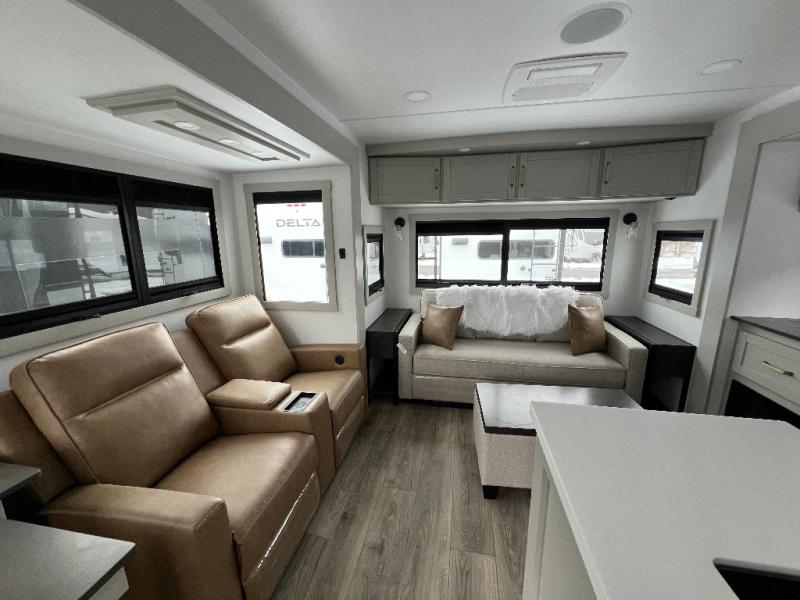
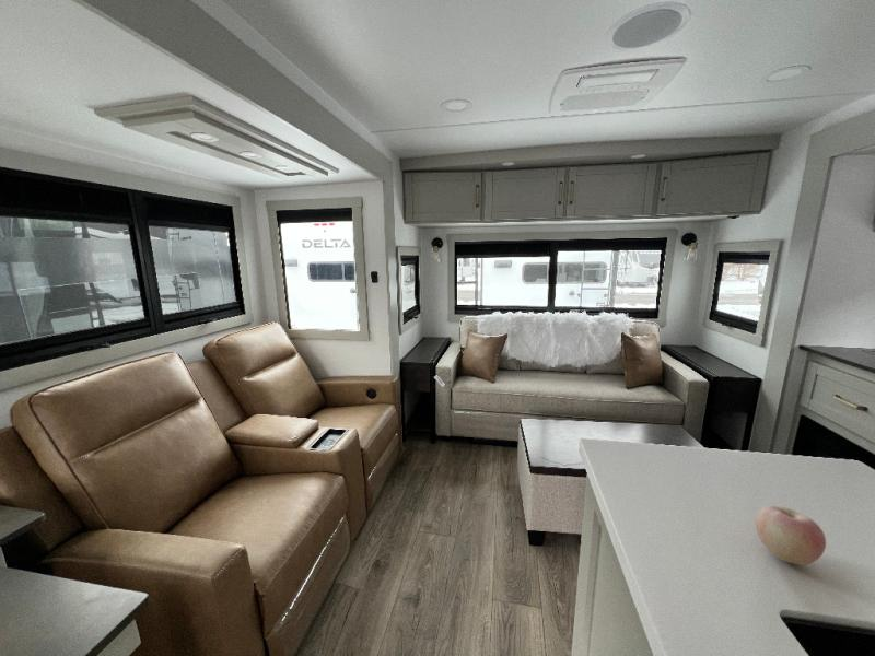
+ apple [754,504,827,566]
